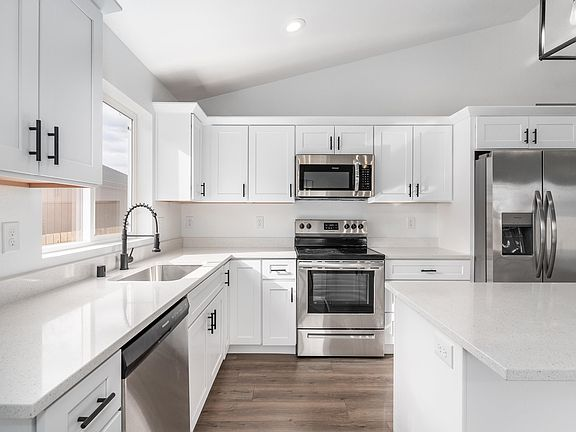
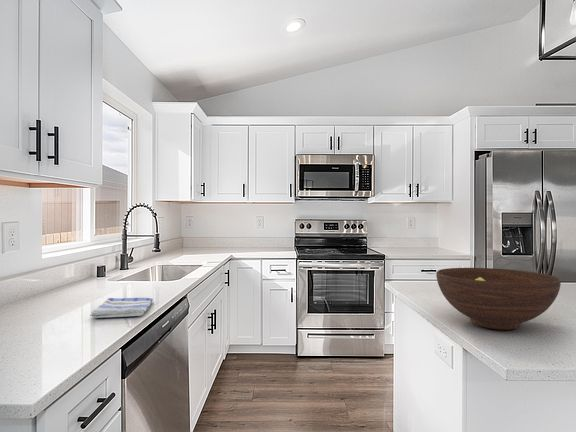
+ fruit bowl [435,267,562,331]
+ dish towel [89,297,154,319]
